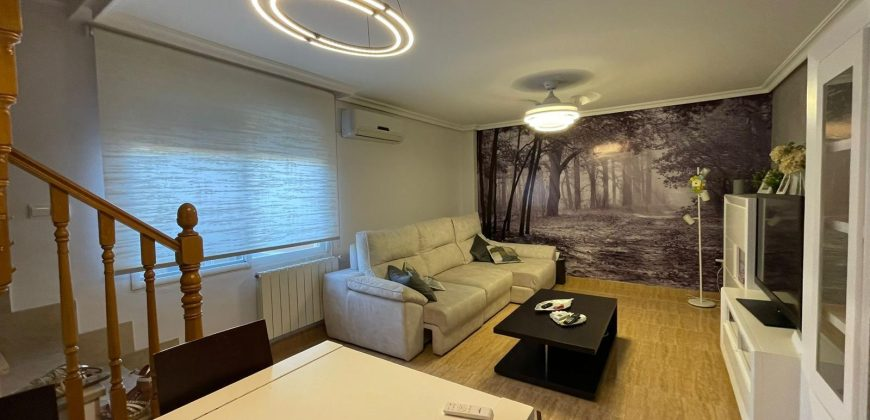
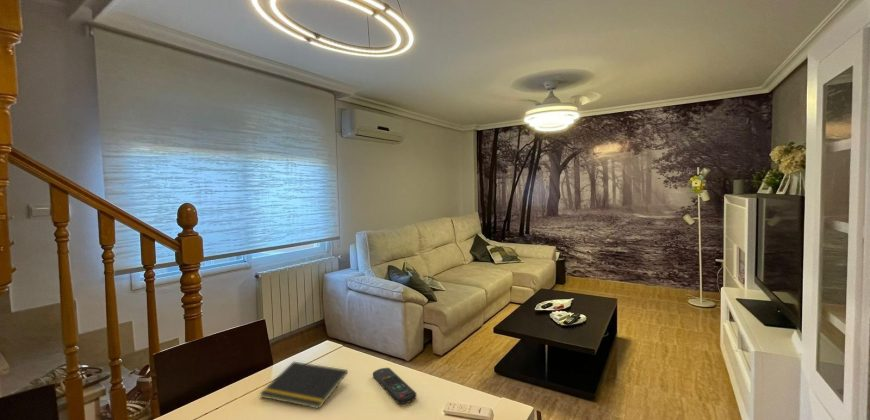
+ notepad [259,361,349,410]
+ remote control [372,367,417,405]
